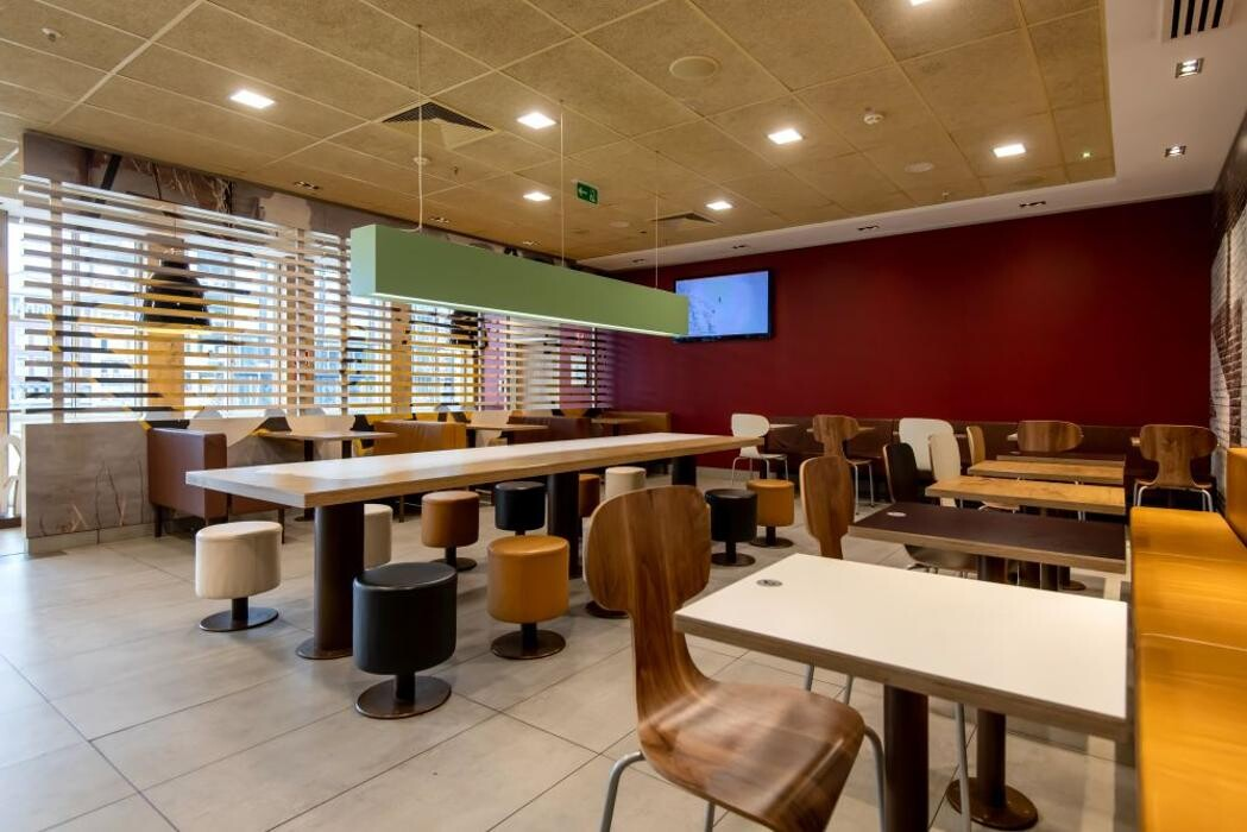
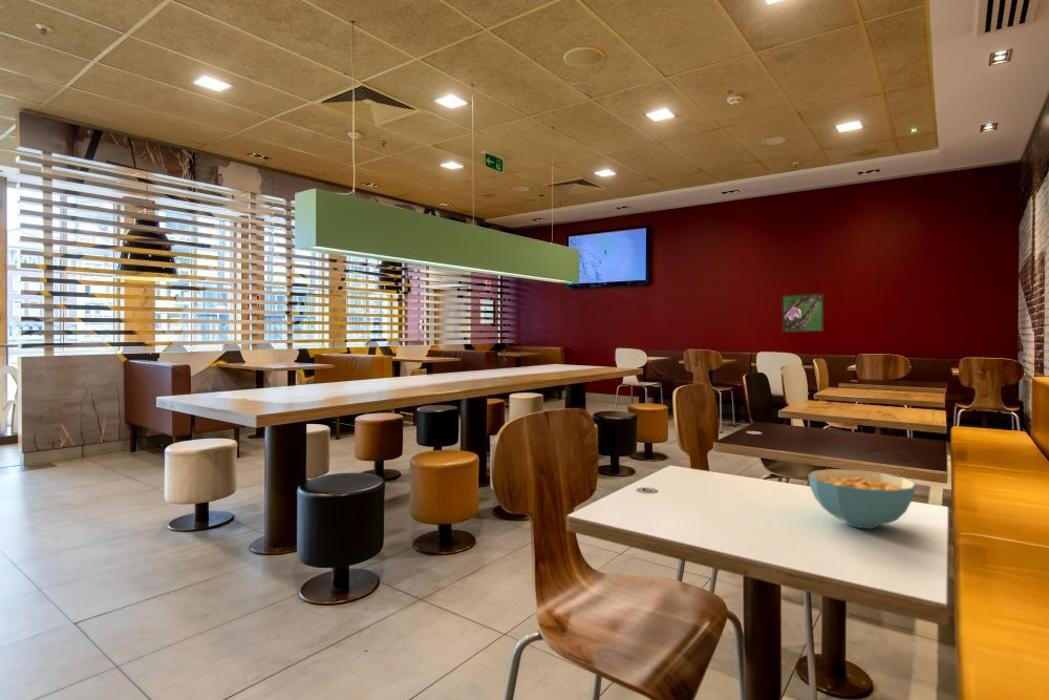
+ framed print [781,293,824,333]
+ cereal bowl [807,468,917,530]
